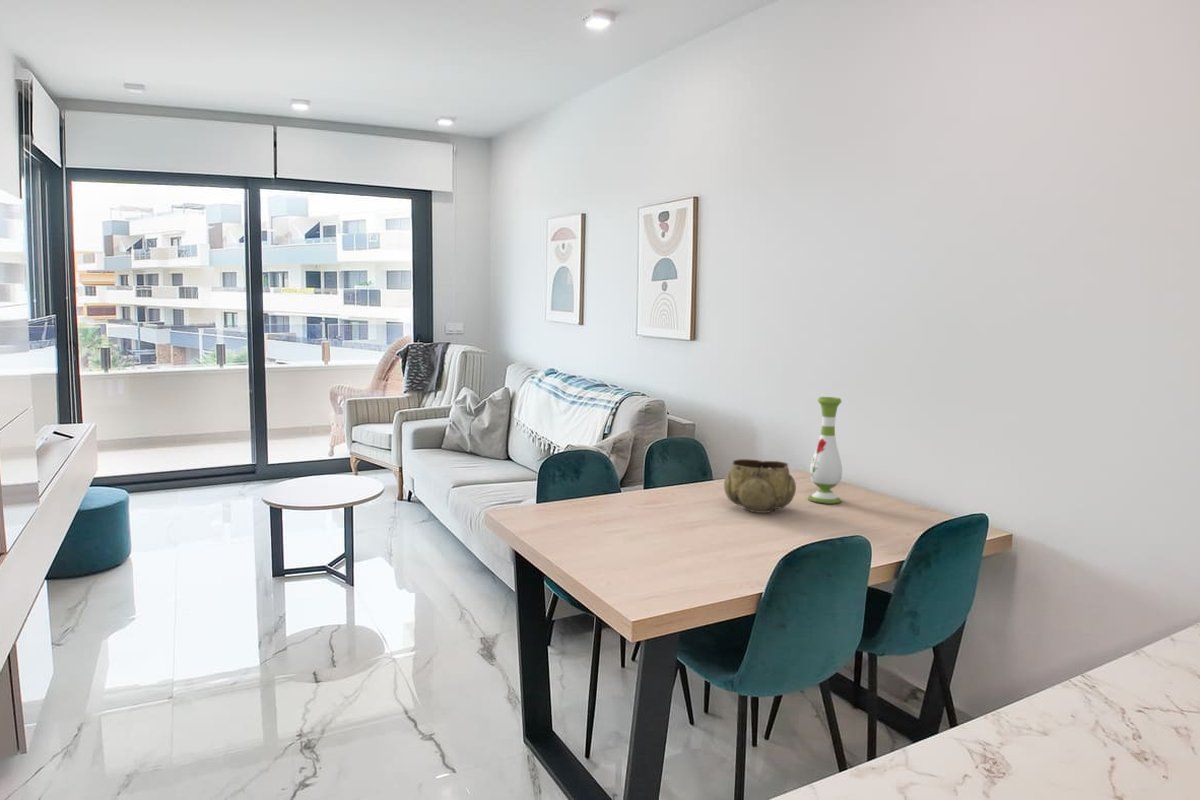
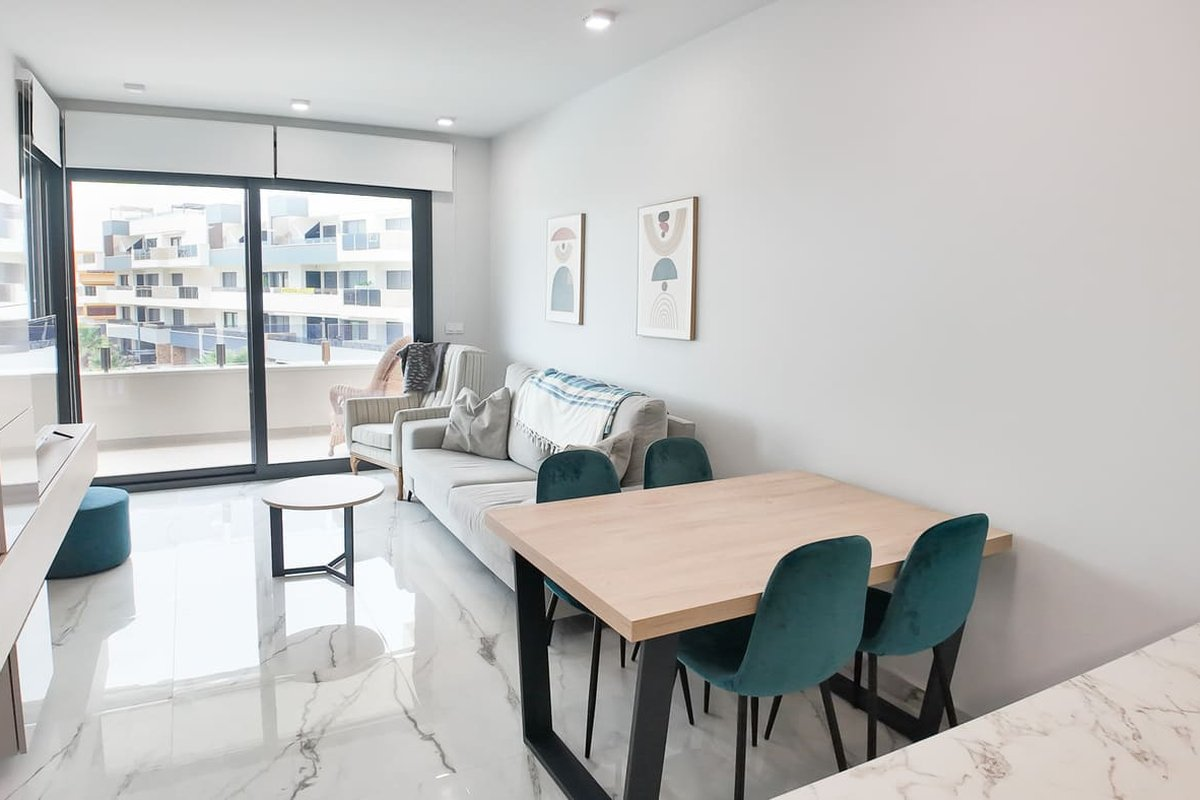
- vase [807,396,843,505]
- decorative bowl [723,458,797,514]
